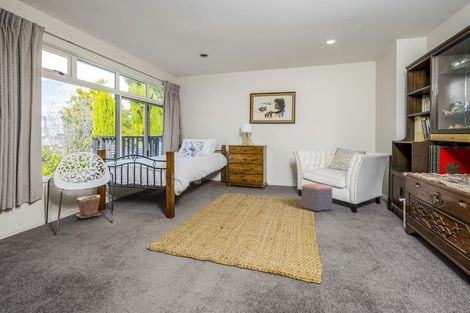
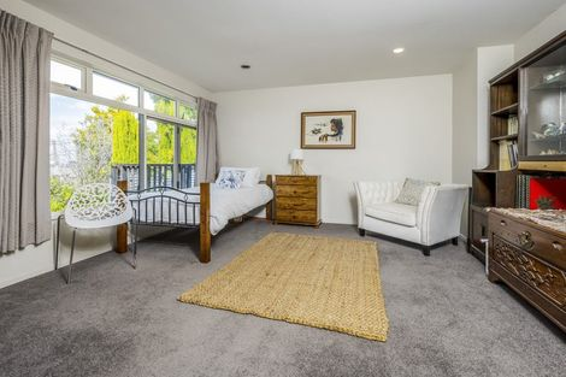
- plant pot [75,194,103,219]
- footstool [301,183,333,212]
